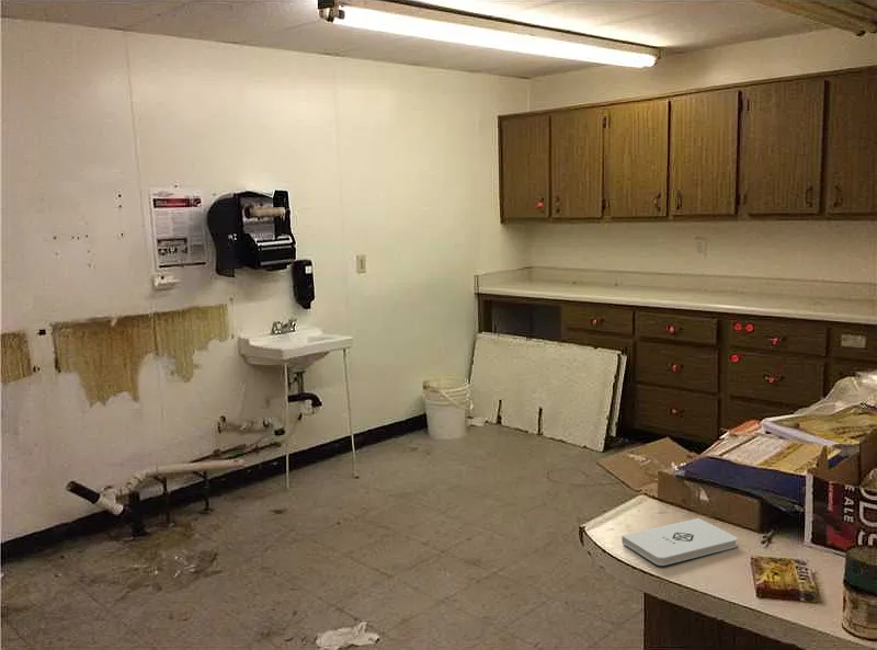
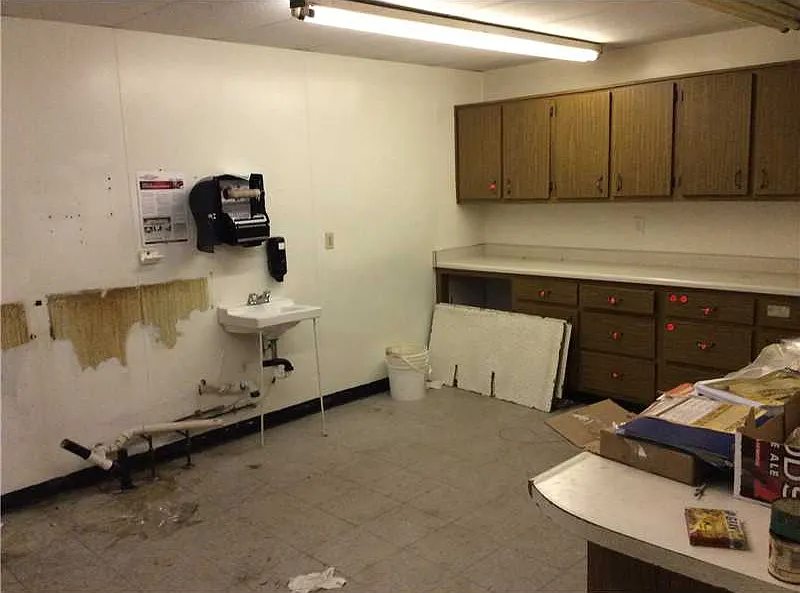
- notepad [620,517,738,567]
